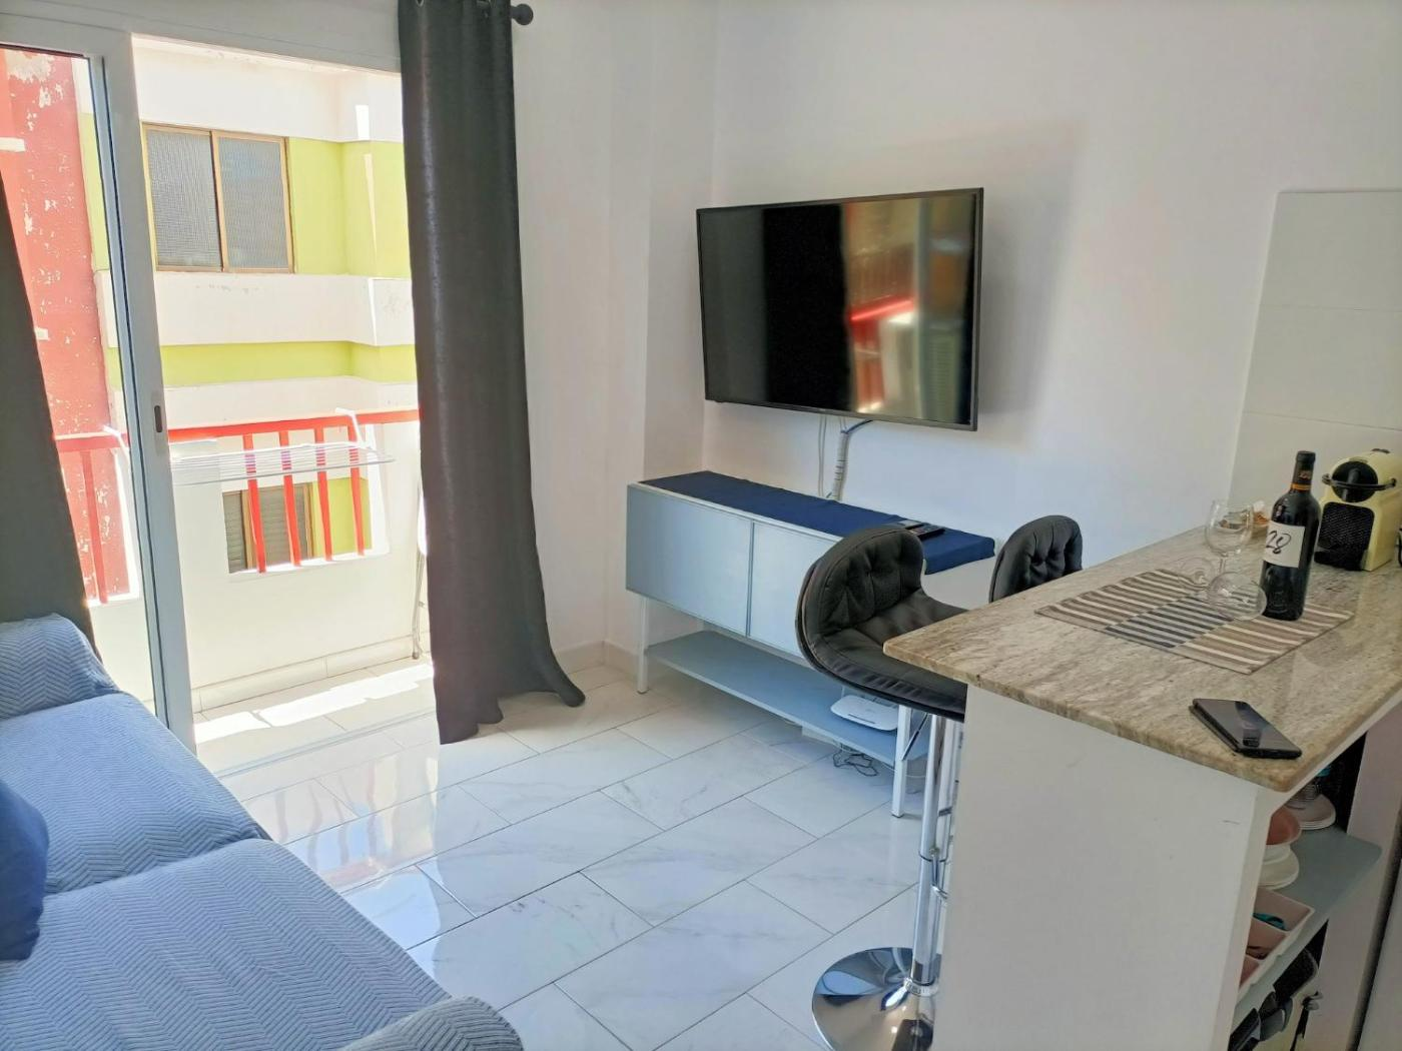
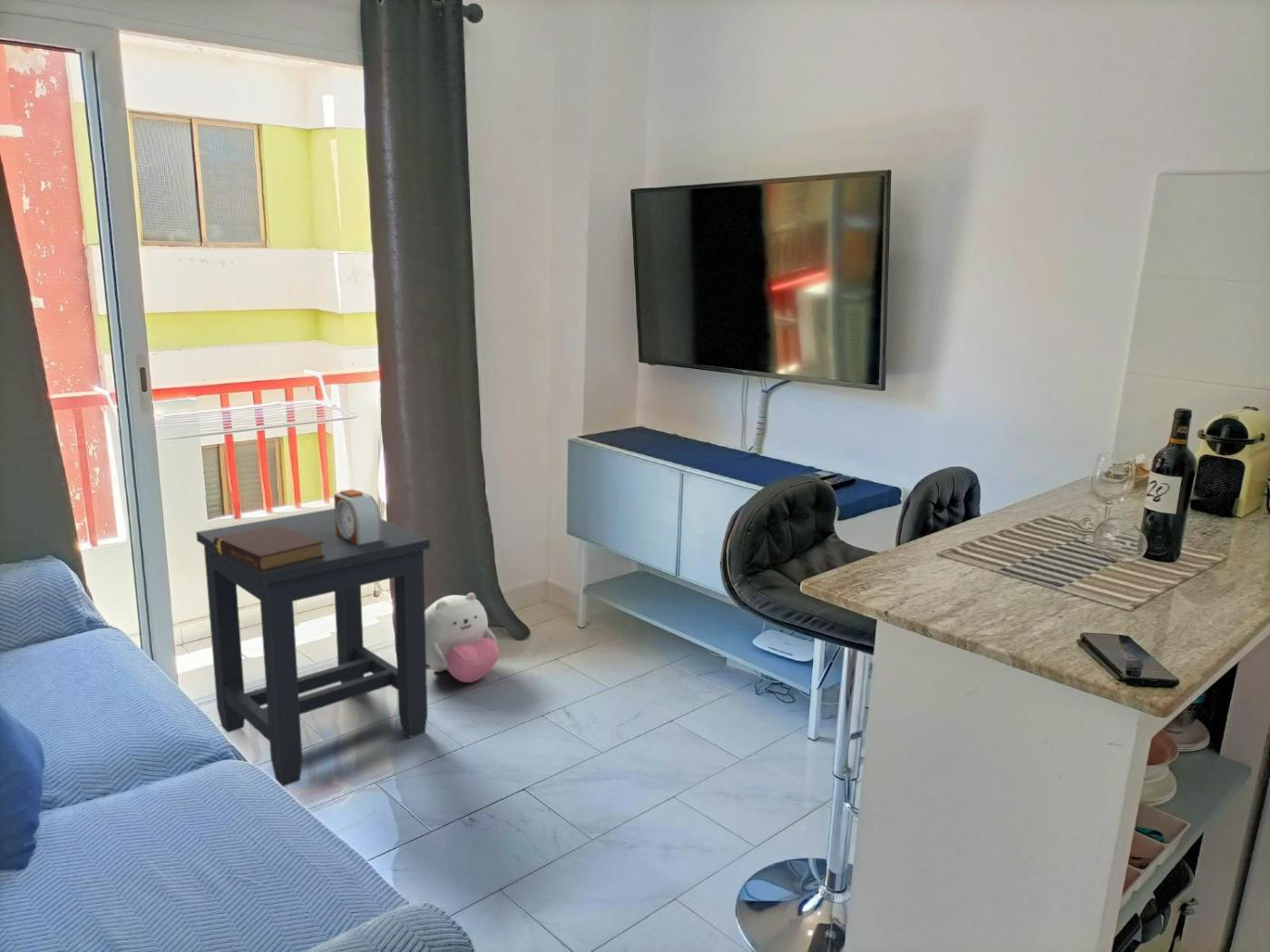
+ side table [195,508,431,787]
+ plush toy [425,592,501,684]
+ book [214,524,324,572]
+ alarm clock [333,489,382,545]
